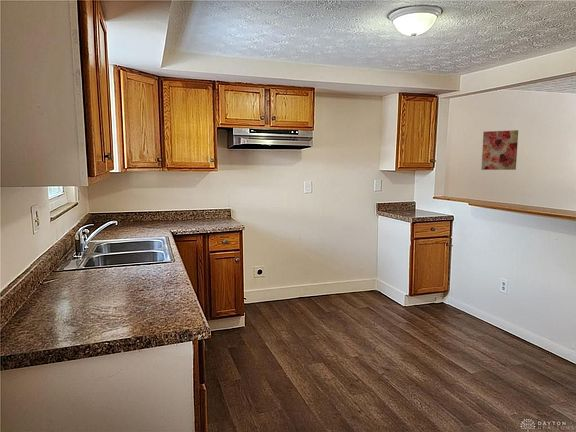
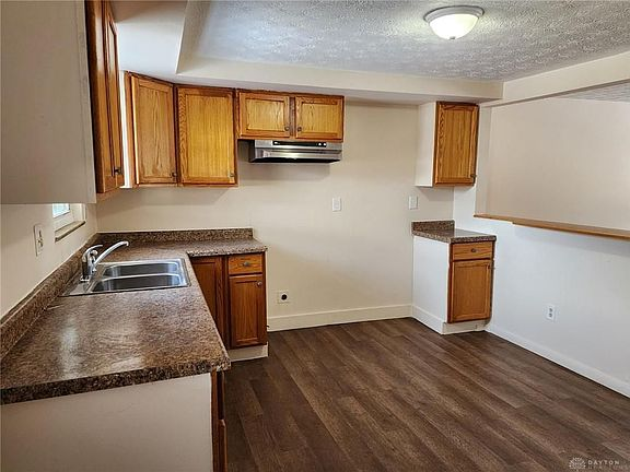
- wall art [480,129,519,171]
